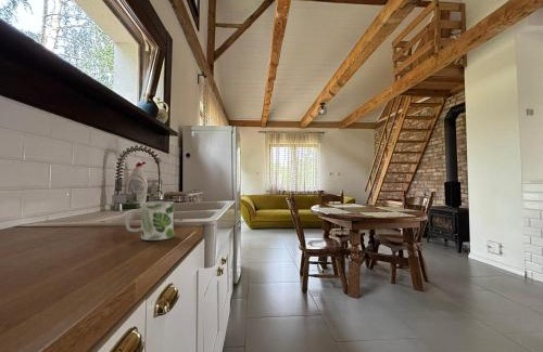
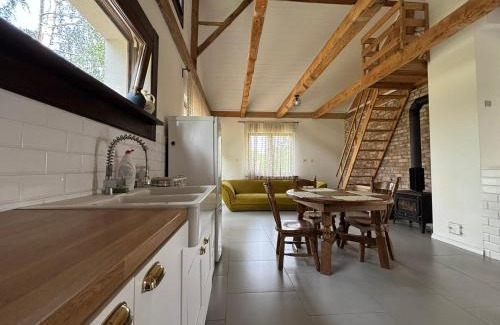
- mug [124,200,175,242]
